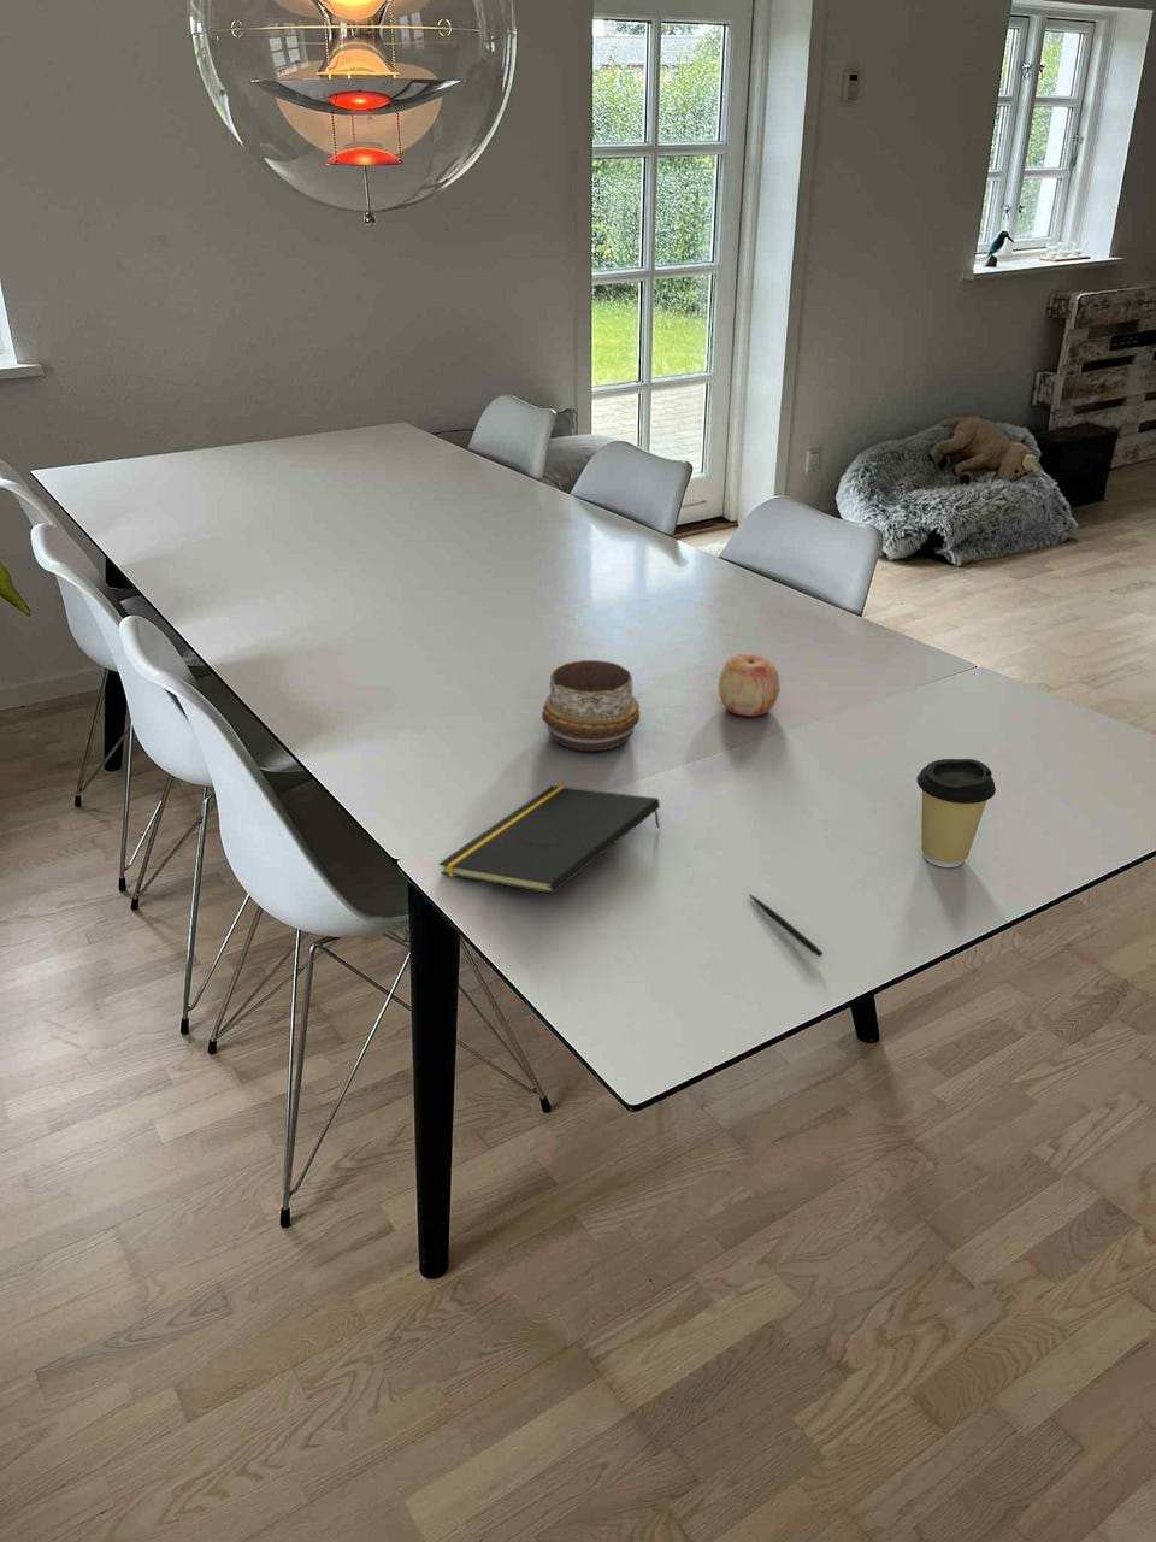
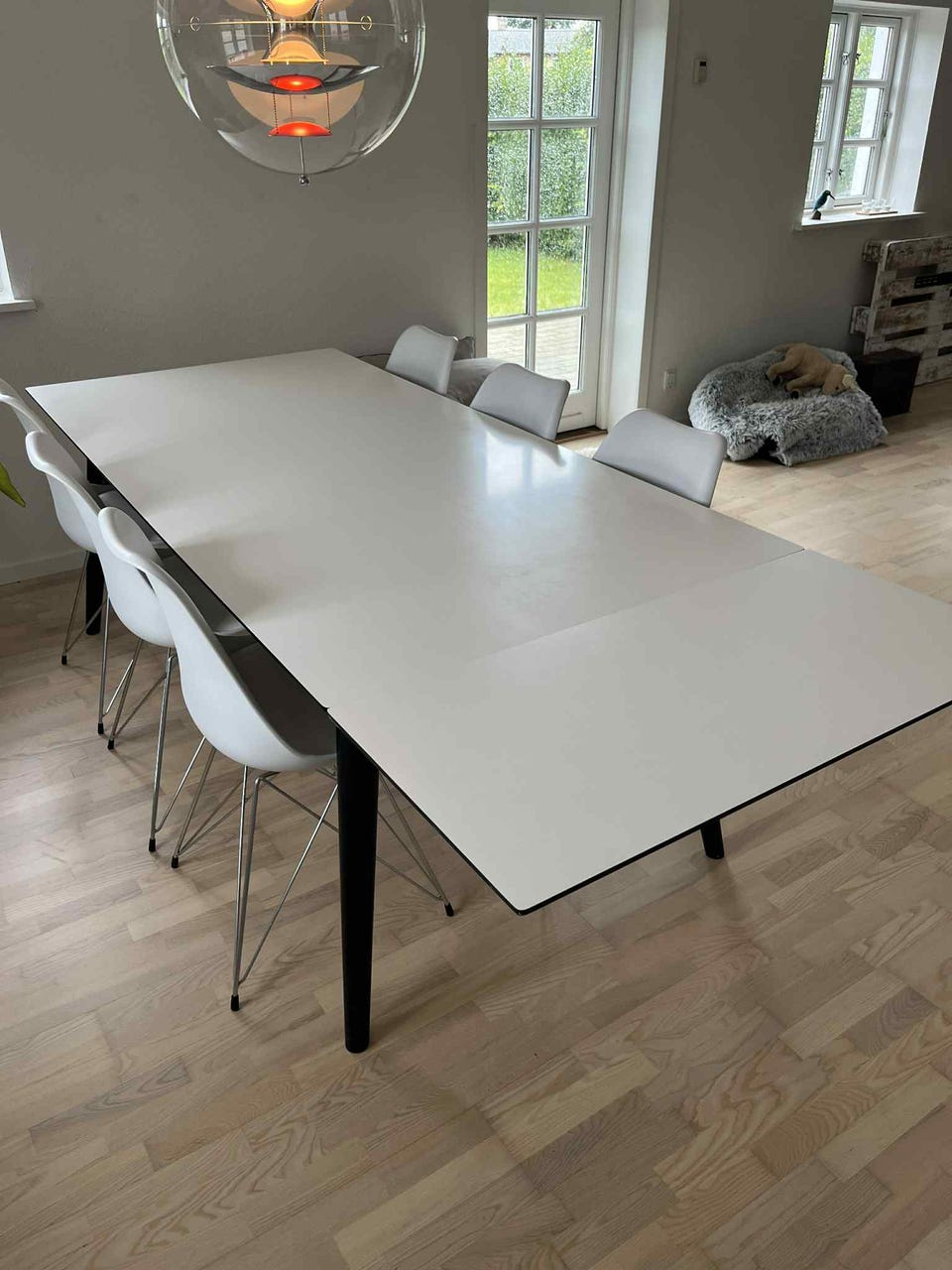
- apple [718,653,781,718]
- pen [748,892,823,958]
- notepad [437,784,661,895]
- coffee cup [916,758,997,868]
- decorative bowl [540,659,641,752]
